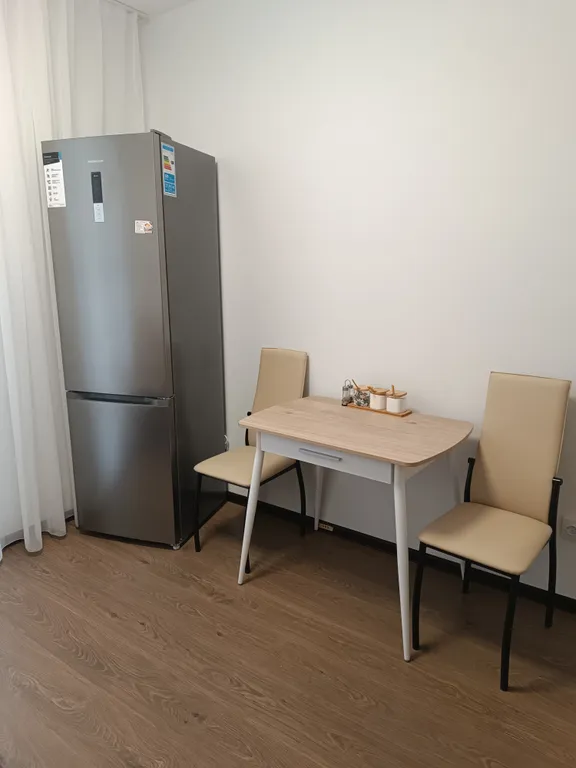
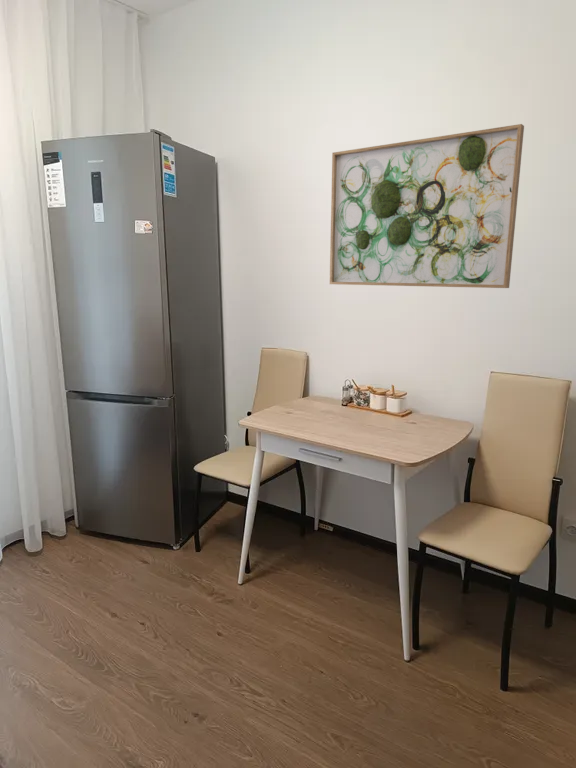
+ wall art [329,123,525,289]
